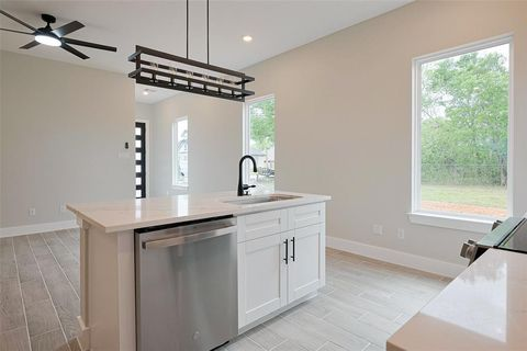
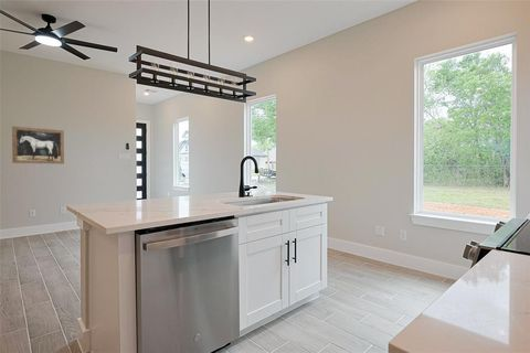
+ wall art [11,126,65,164]
